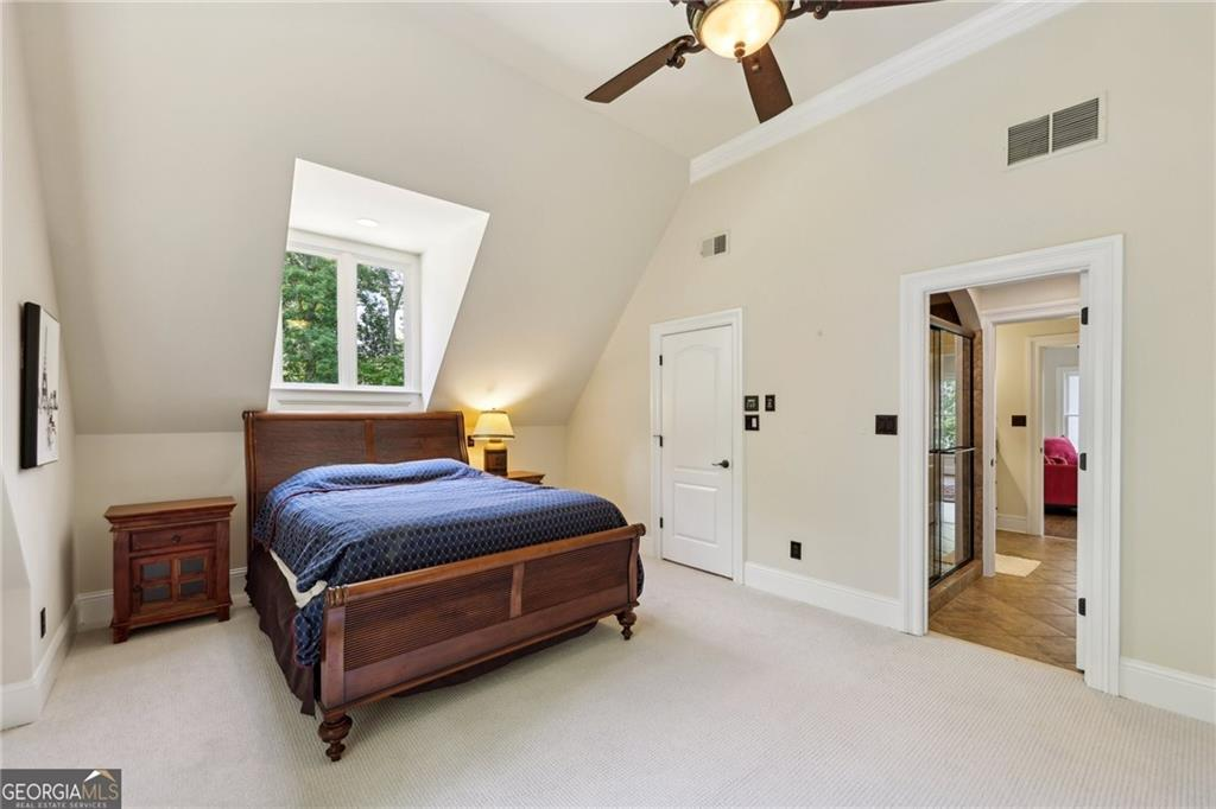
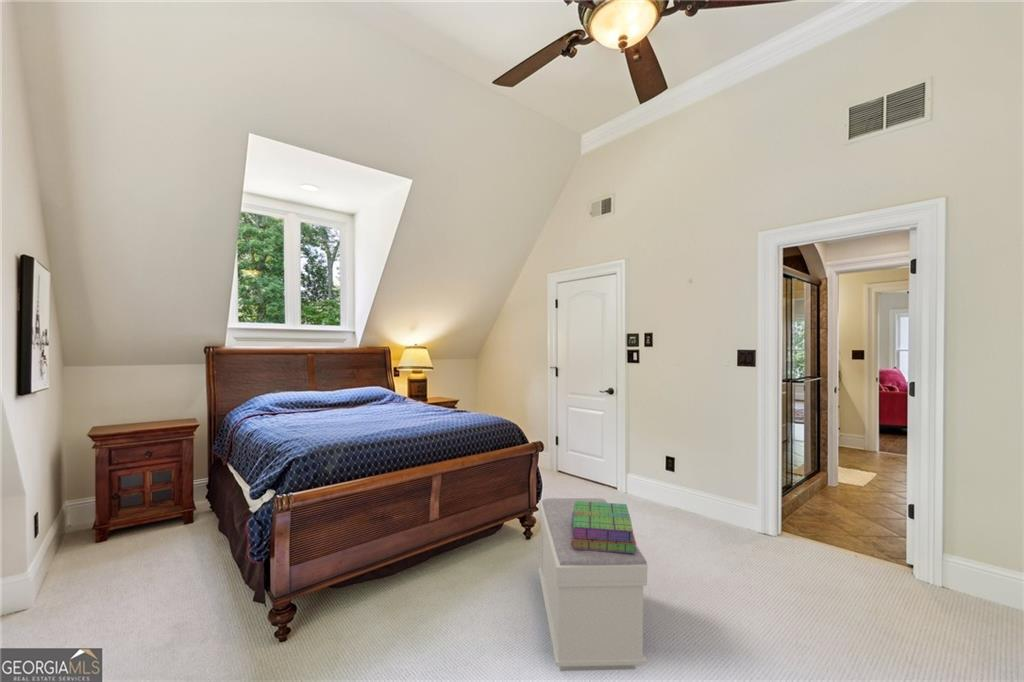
+ bench [537,497,648,672]
+ stack of books [571,501,637,553]
